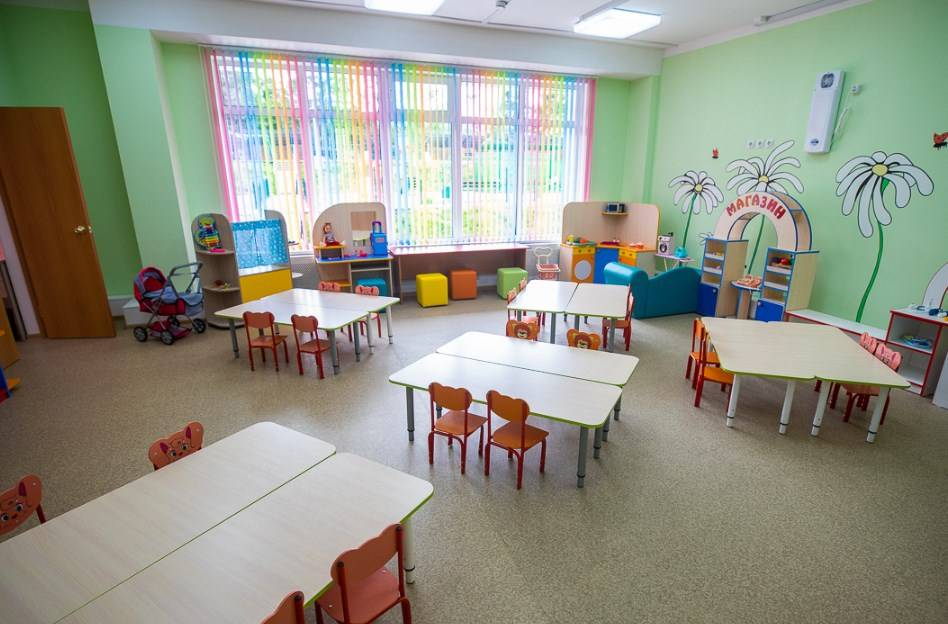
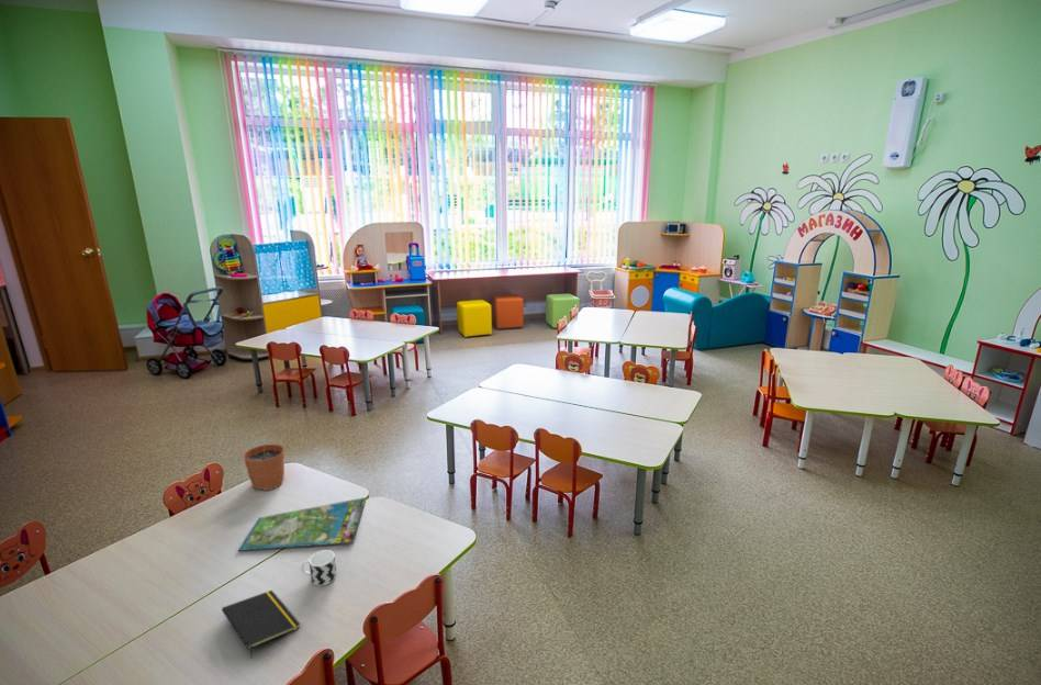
+ plant pot [242,434,286,492]
+ cup [301,549,337,587]
+ notepad [221,589,301,660]
+ board game [237,496,368,552]
